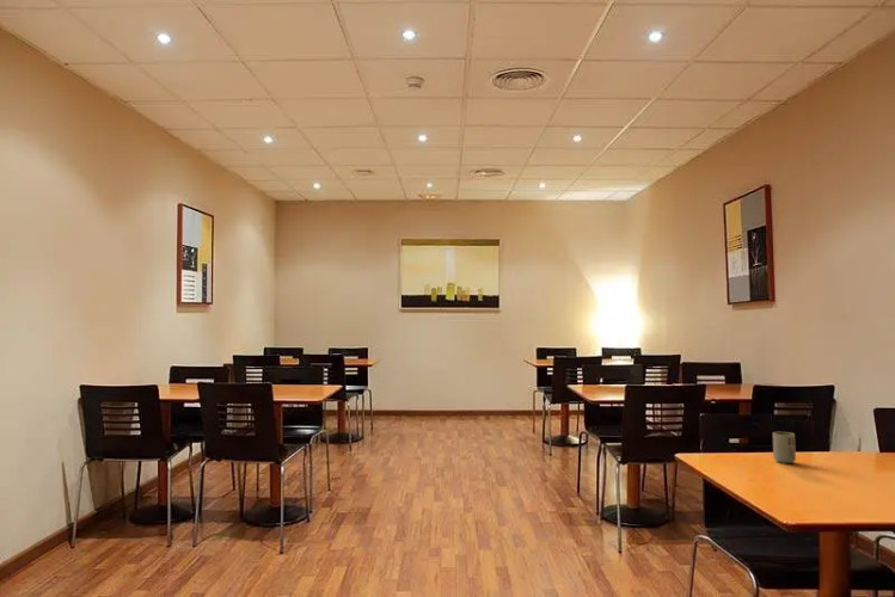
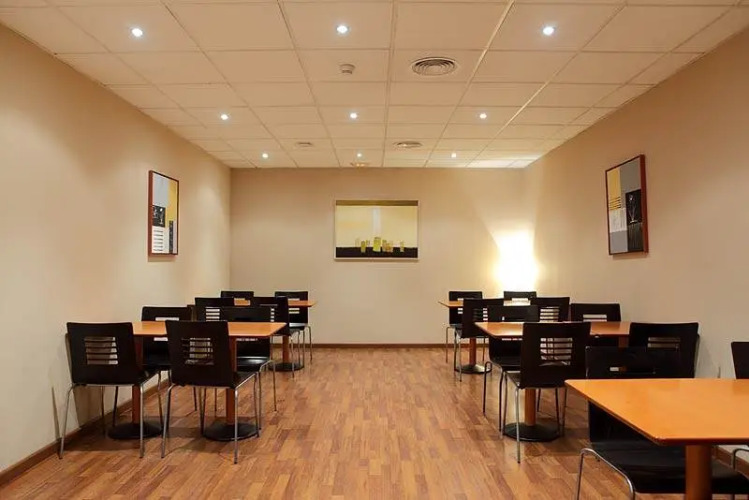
- cup [772,431,797,464]
